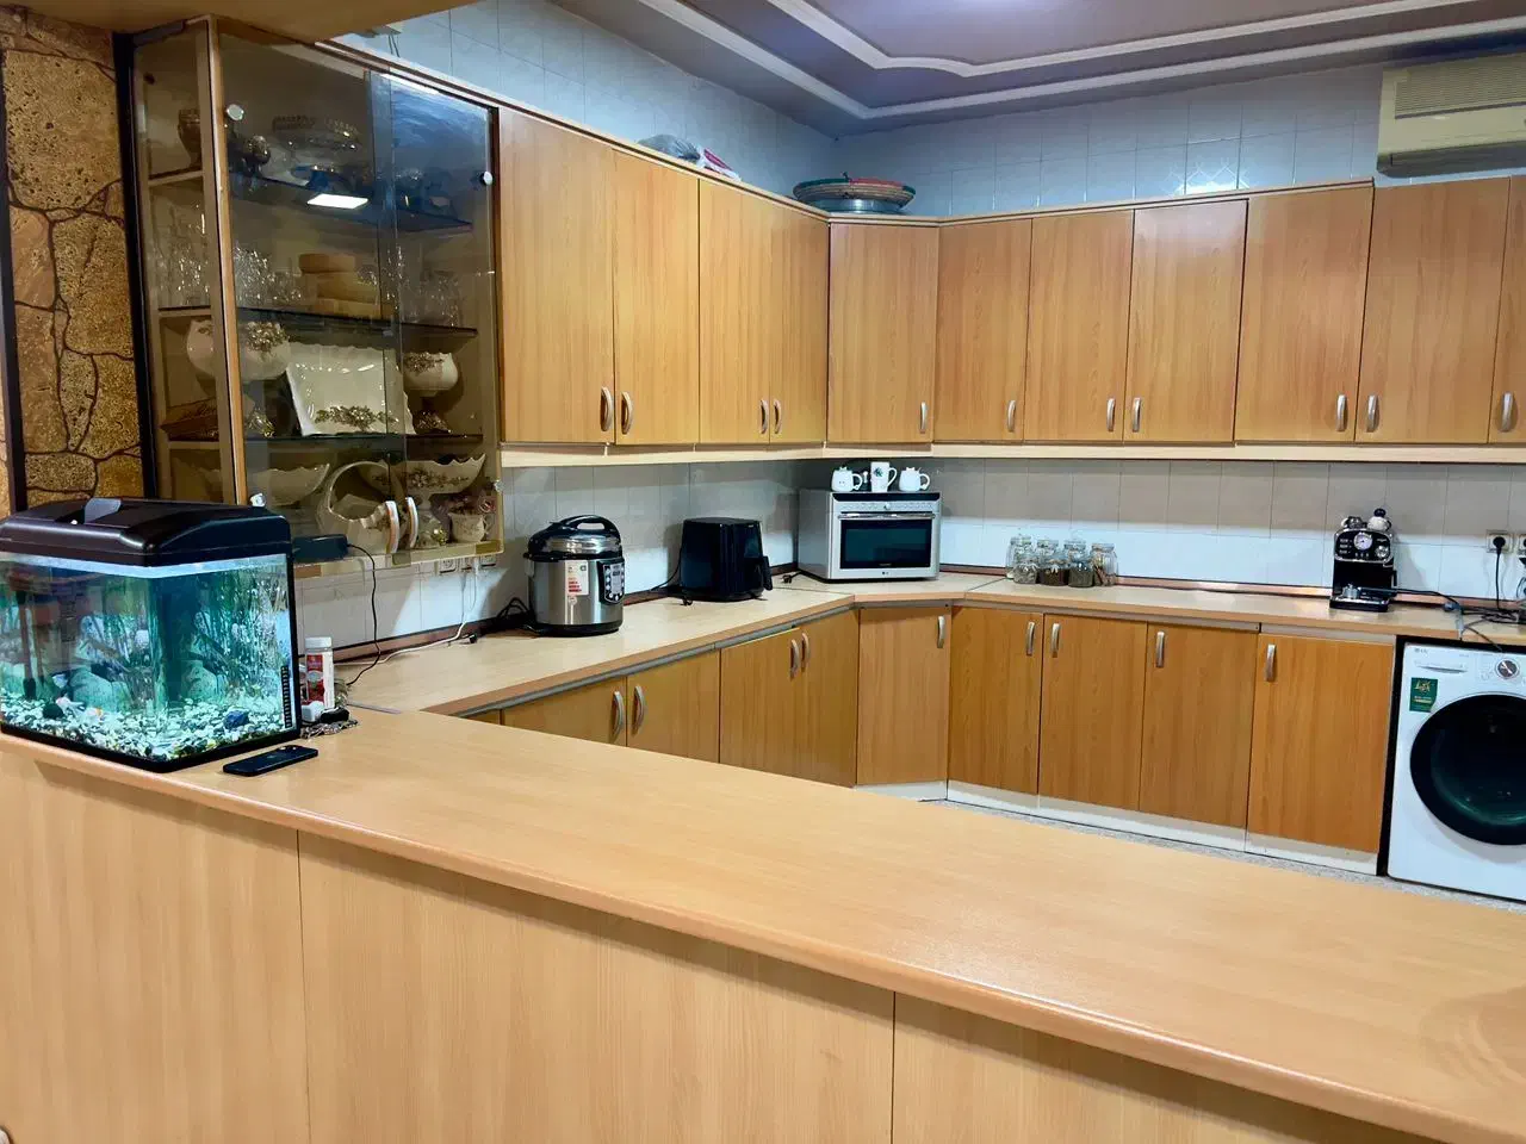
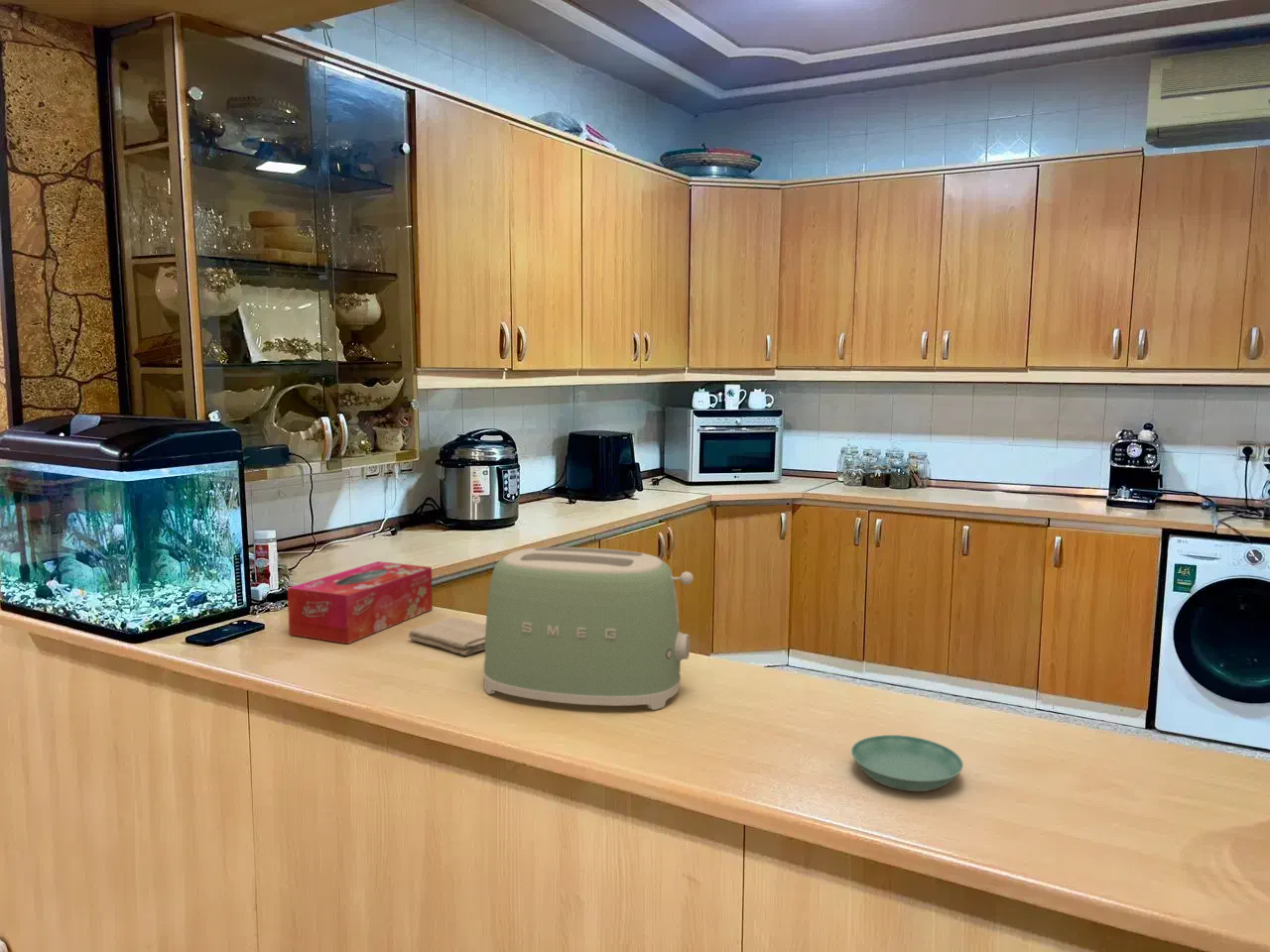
+ washcloth [408,616,486,656]
+ toaster [482,546,695,711]
+ tissue box [287,560,434,645]
+ saucer [850,734,964,792]
